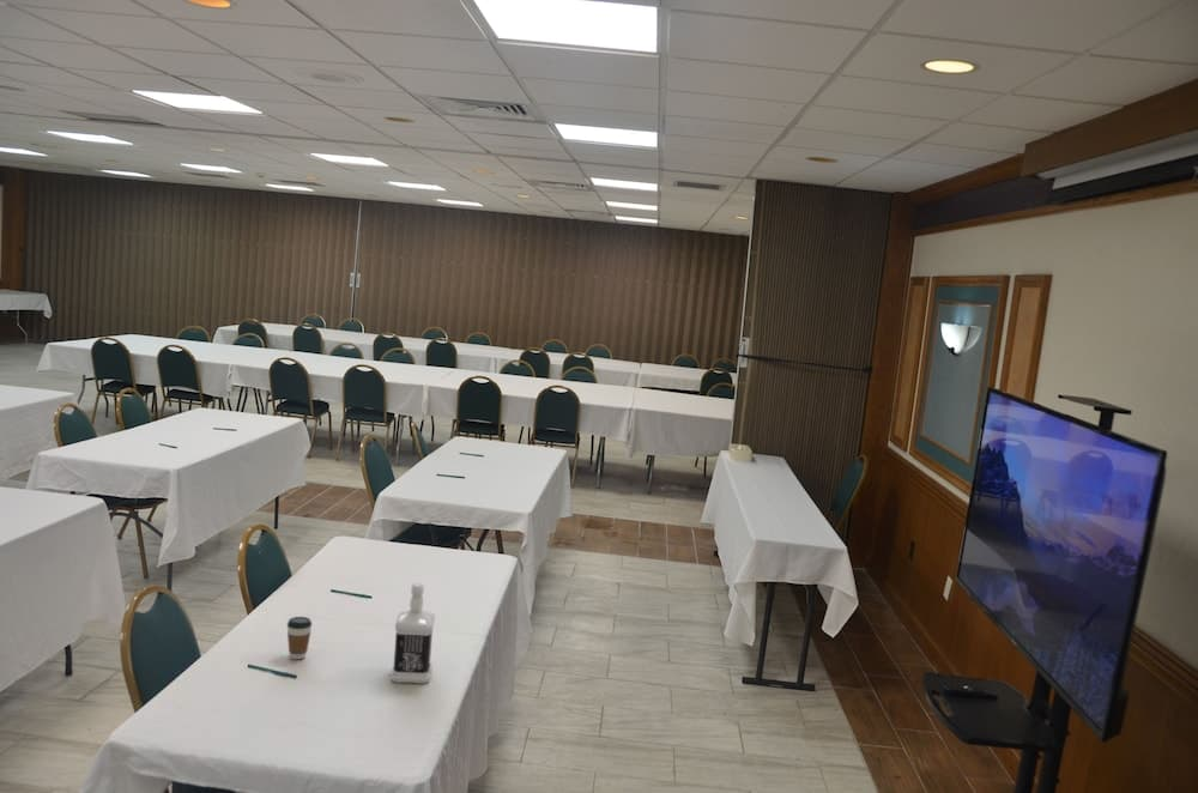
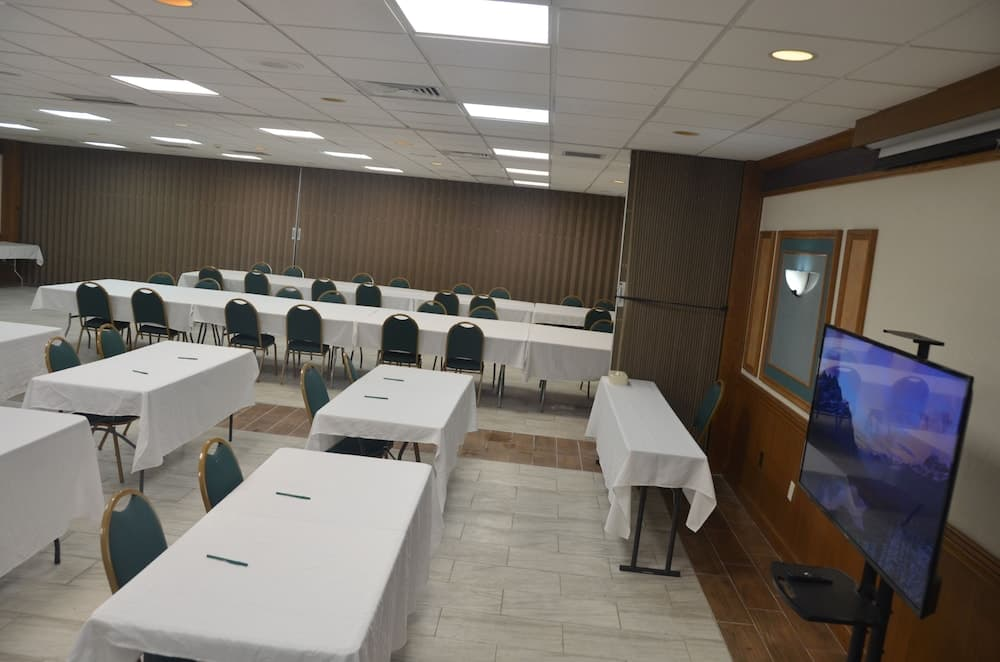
- bottle [389,582,436,684]
- coffee cup [286,616,313,660]
